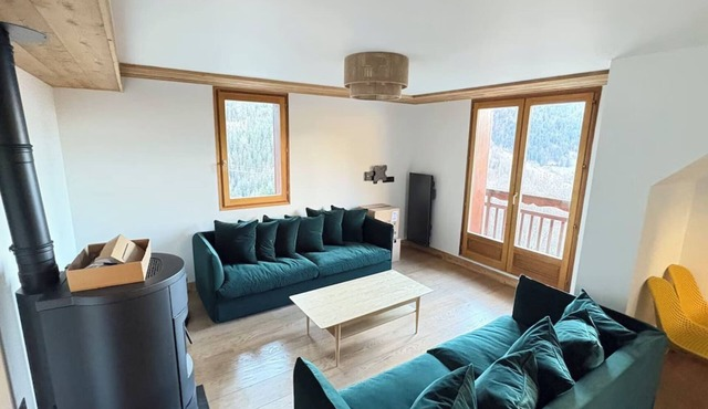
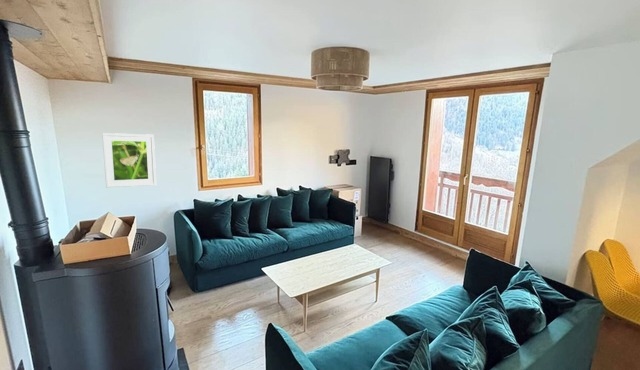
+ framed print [101,132,157,189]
